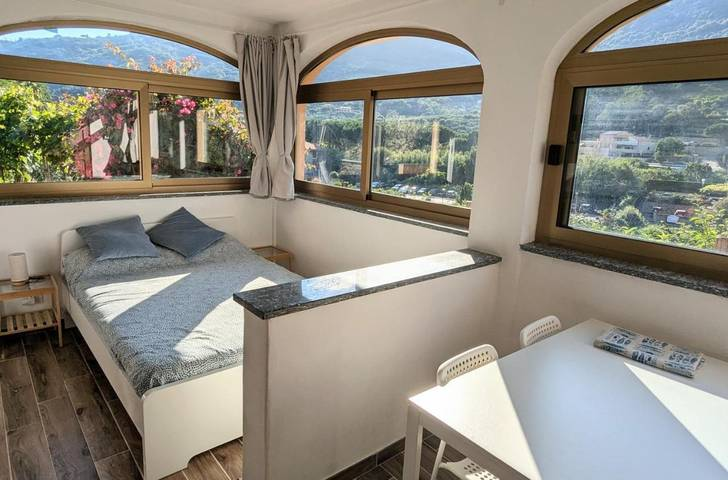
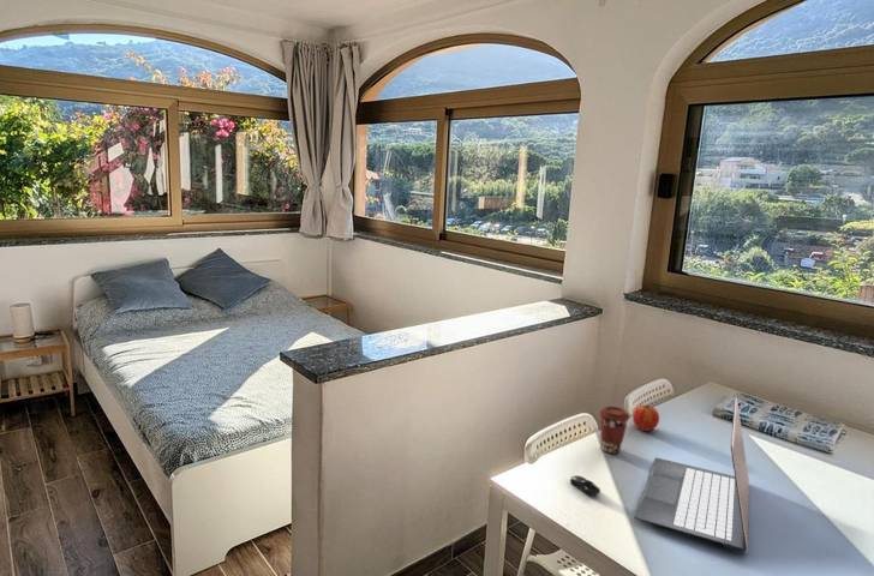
+ computer mouse [569,474,601,497]
+ fruit [631,404,660,432]
+ coffee cup [598,404,630,455]
+ laptop [633,396,750,554]
